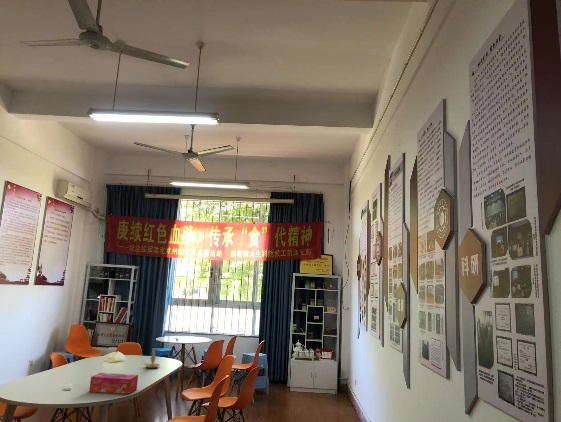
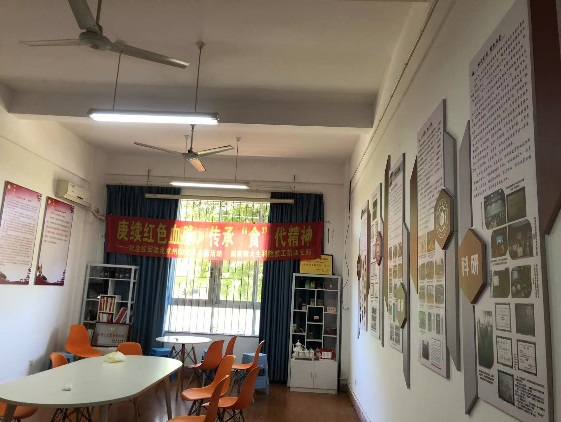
- tissue box [88,372,139,395]
- candle [141,348,161,369]
